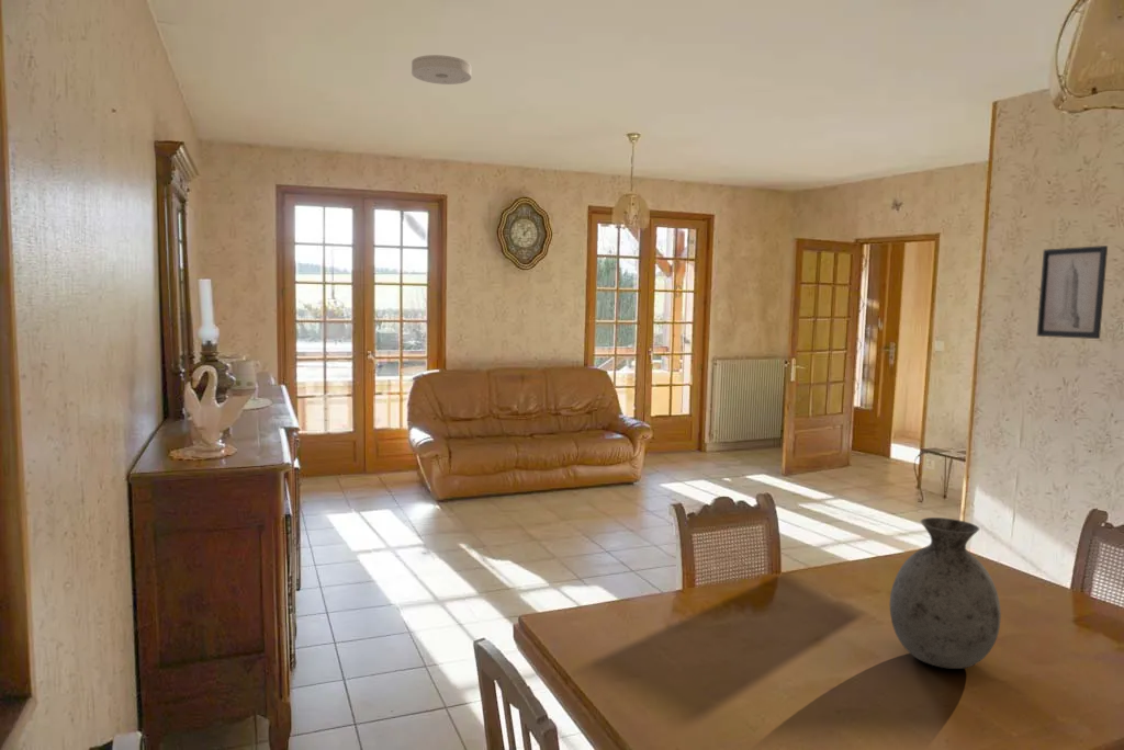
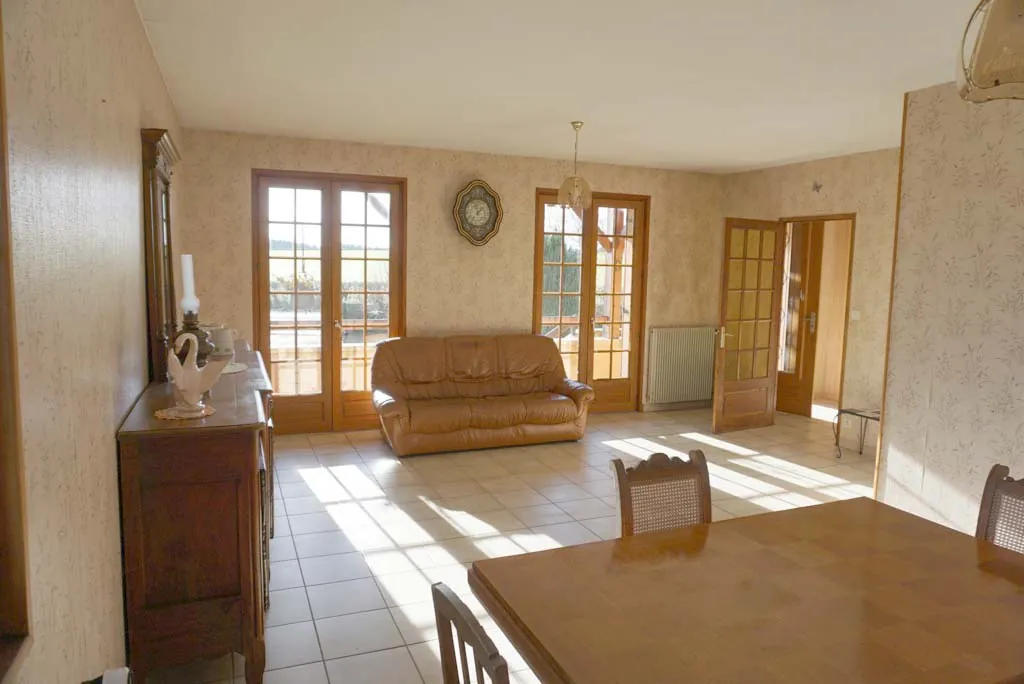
- vase [889,516,1002,670]
- smoke detector [411,54,472,86]
- wall art [1036,245,1109,340]
